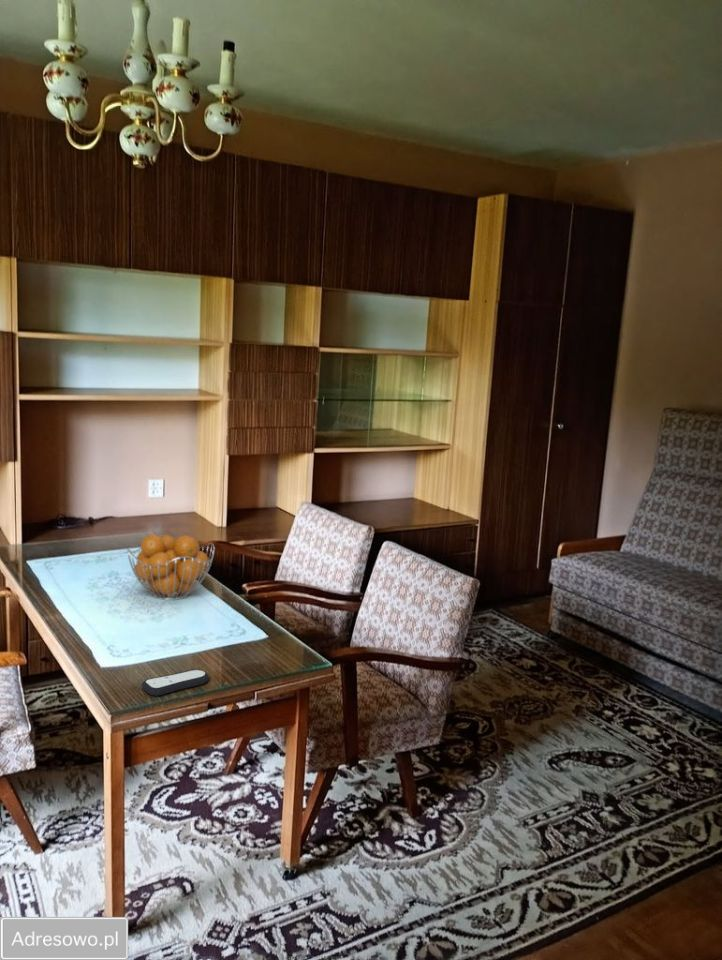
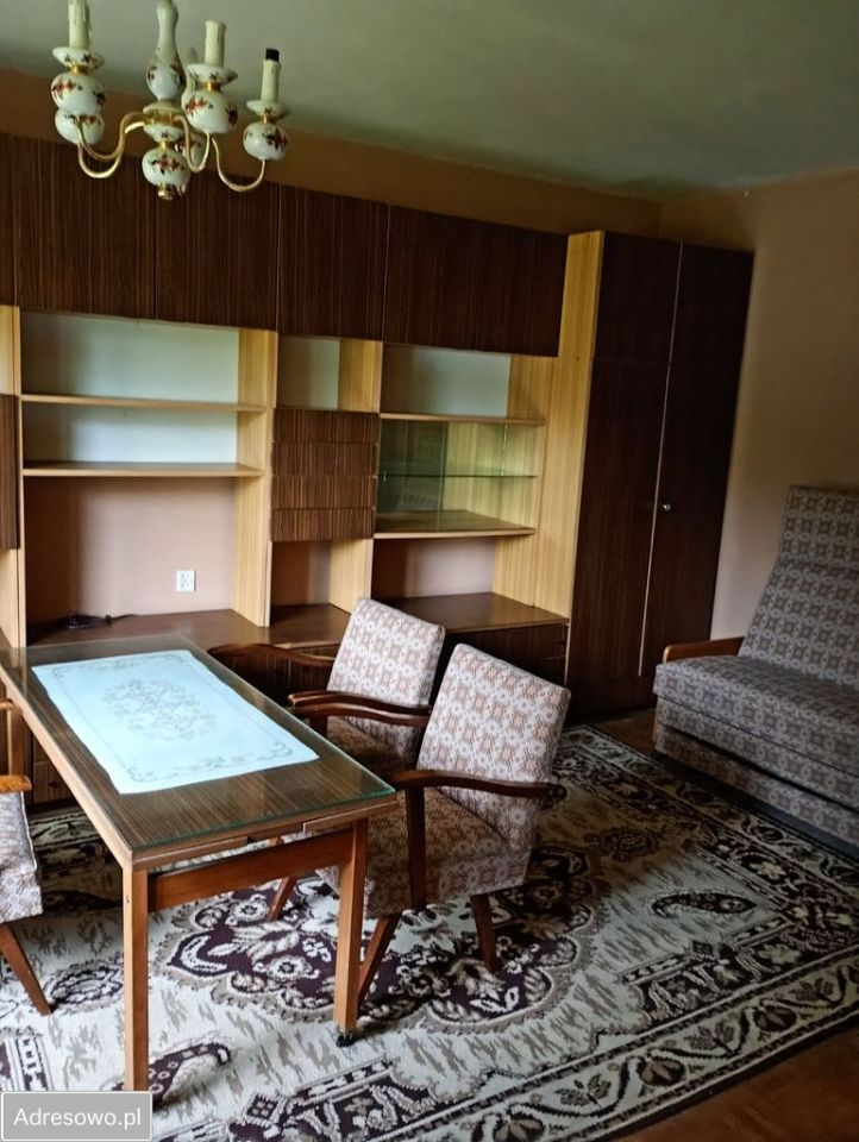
- fruit basket [126,534,216,601]
- remote control [141,668,210,697]
